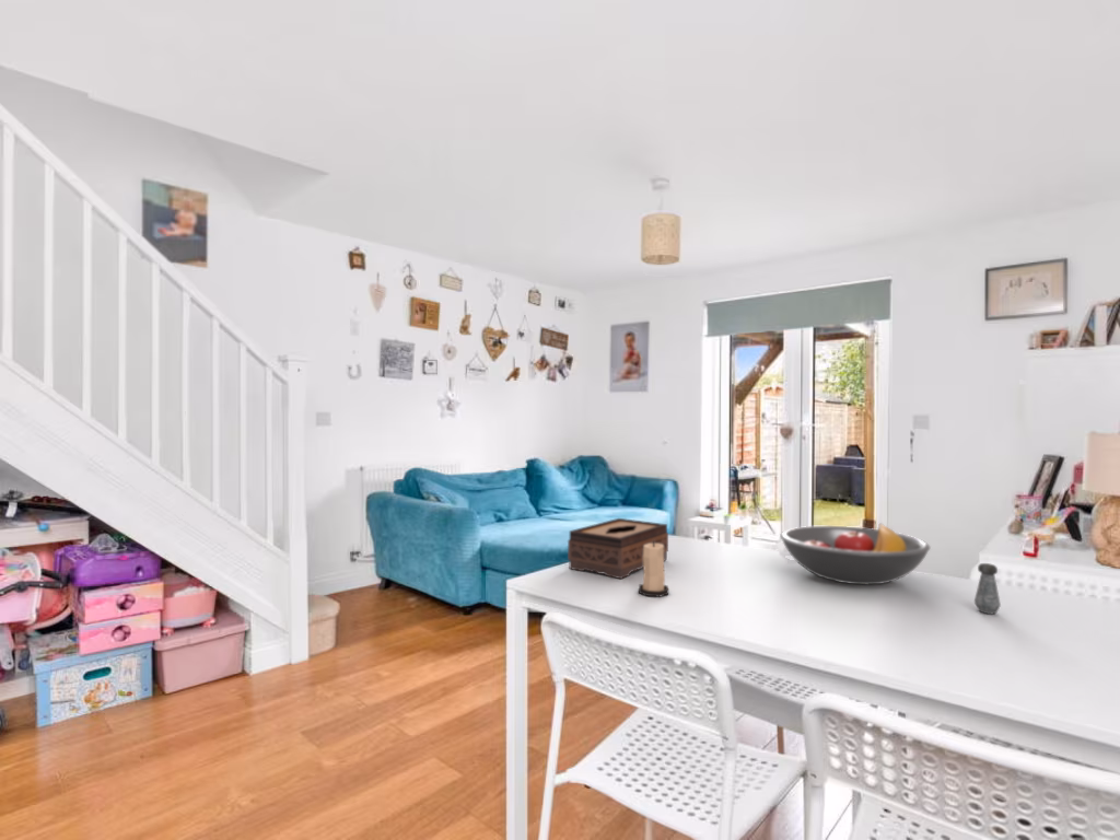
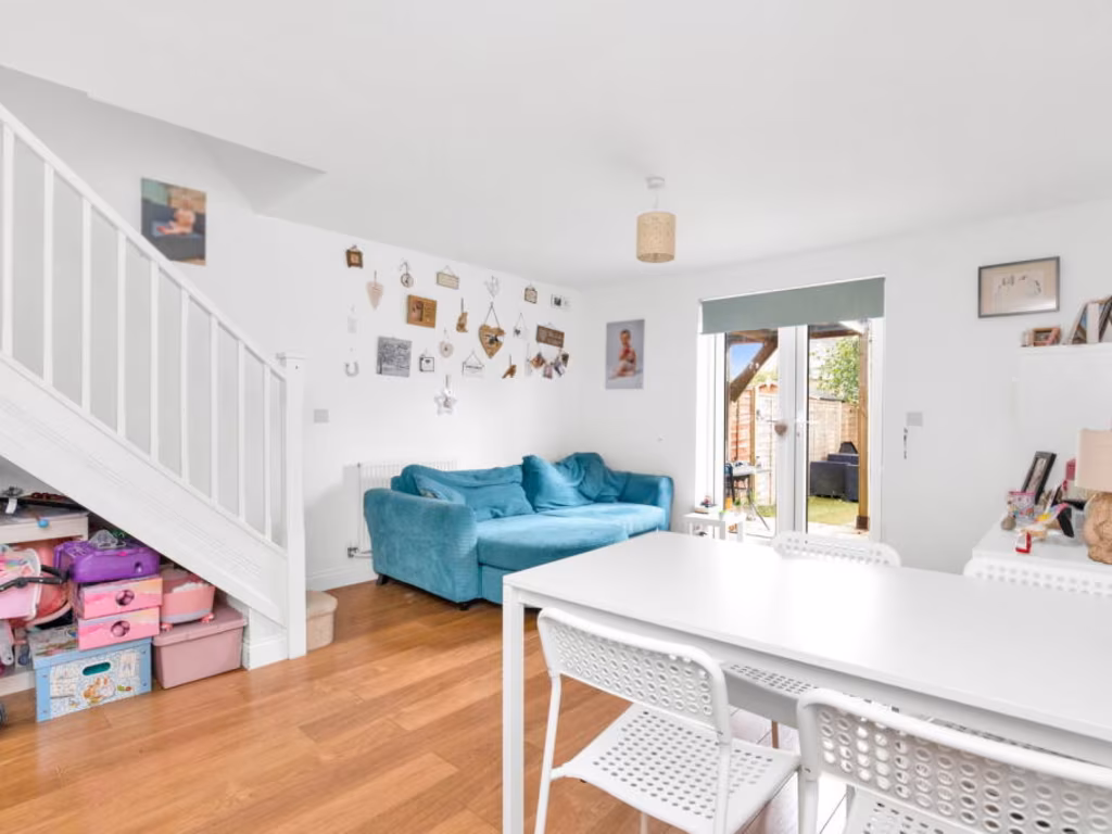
- tissue box [567,517,669,580]
- fruit bowl [779,522,932,585]
- candle [638,540,669,597]
- salt shaker [973,562,1002,615]
